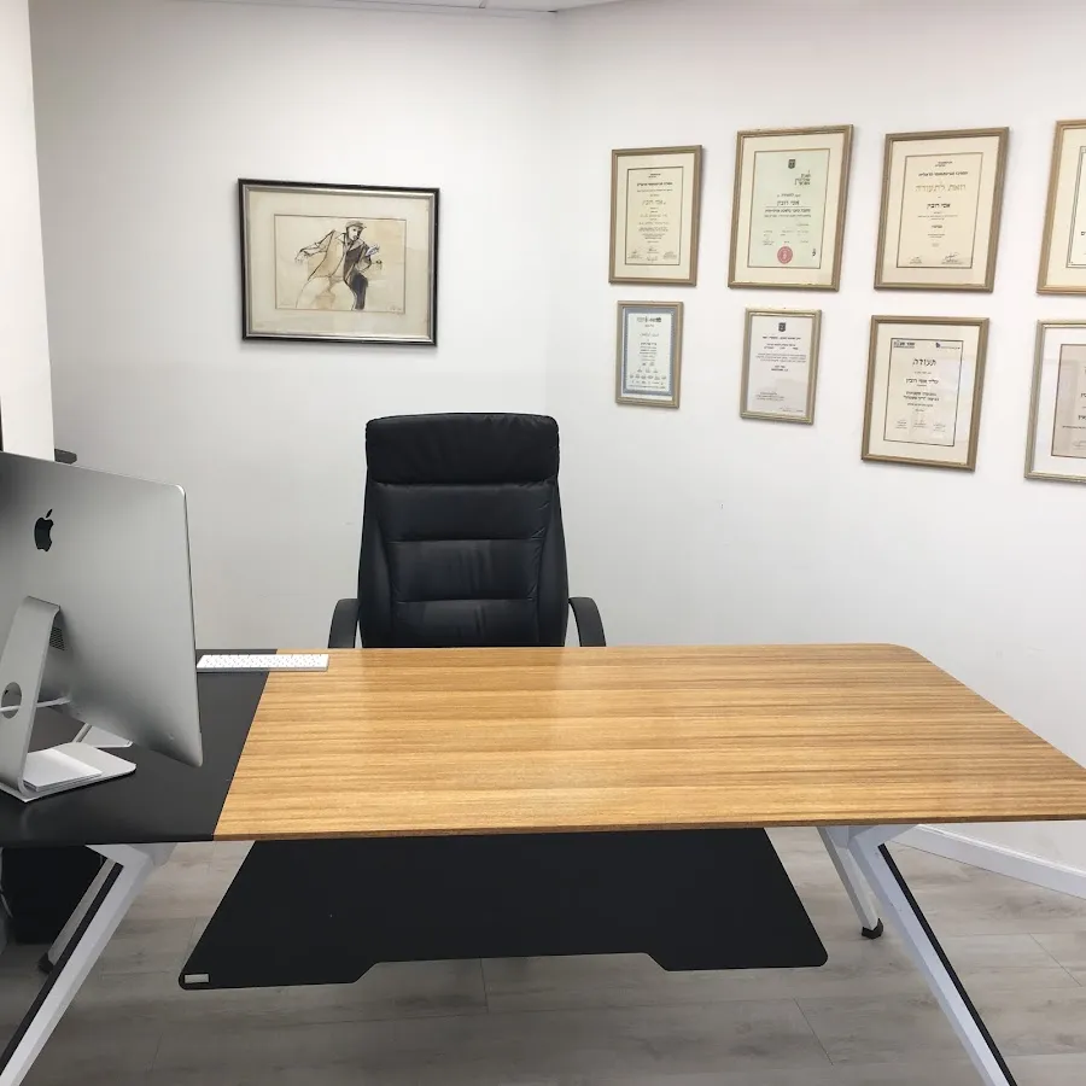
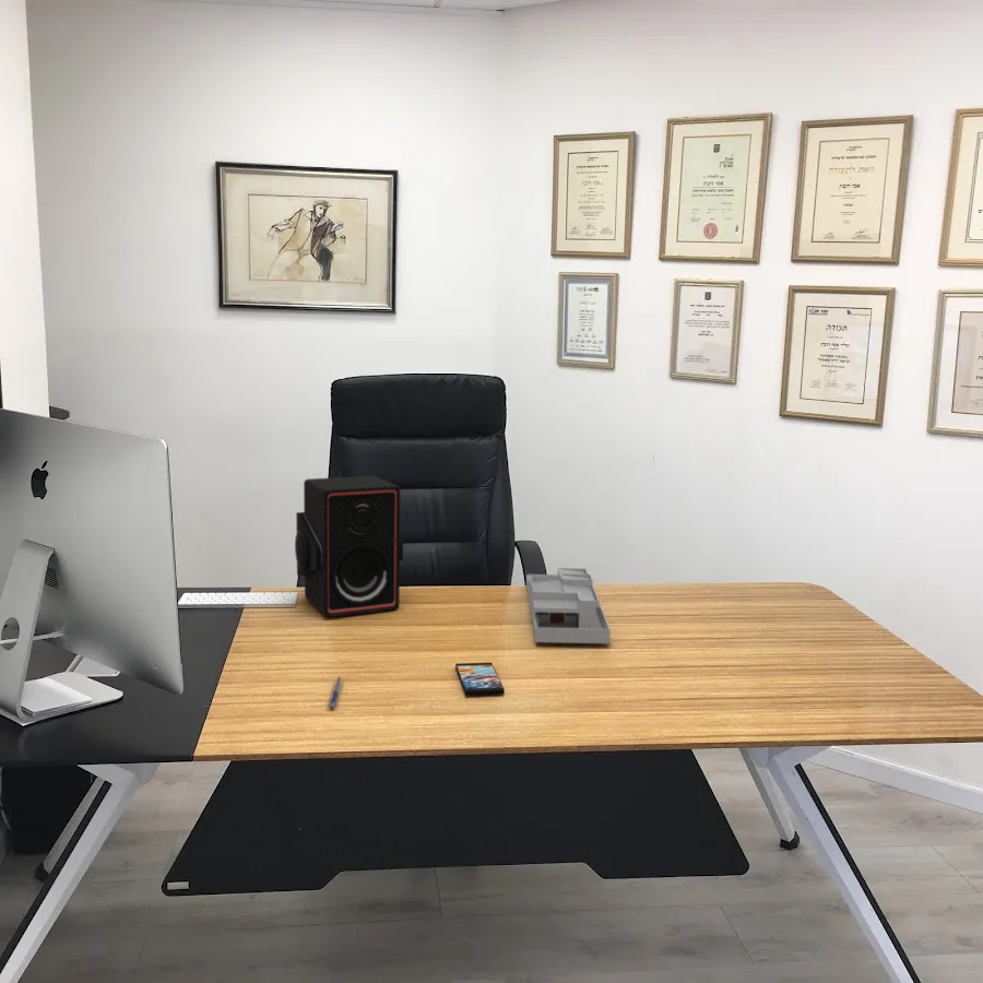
+ stereo [294,474,404,618]
+ pen [325,676,345,710]
+ desk organizer [525,567,612,644]
+ smartphone [454,662,506,697]
